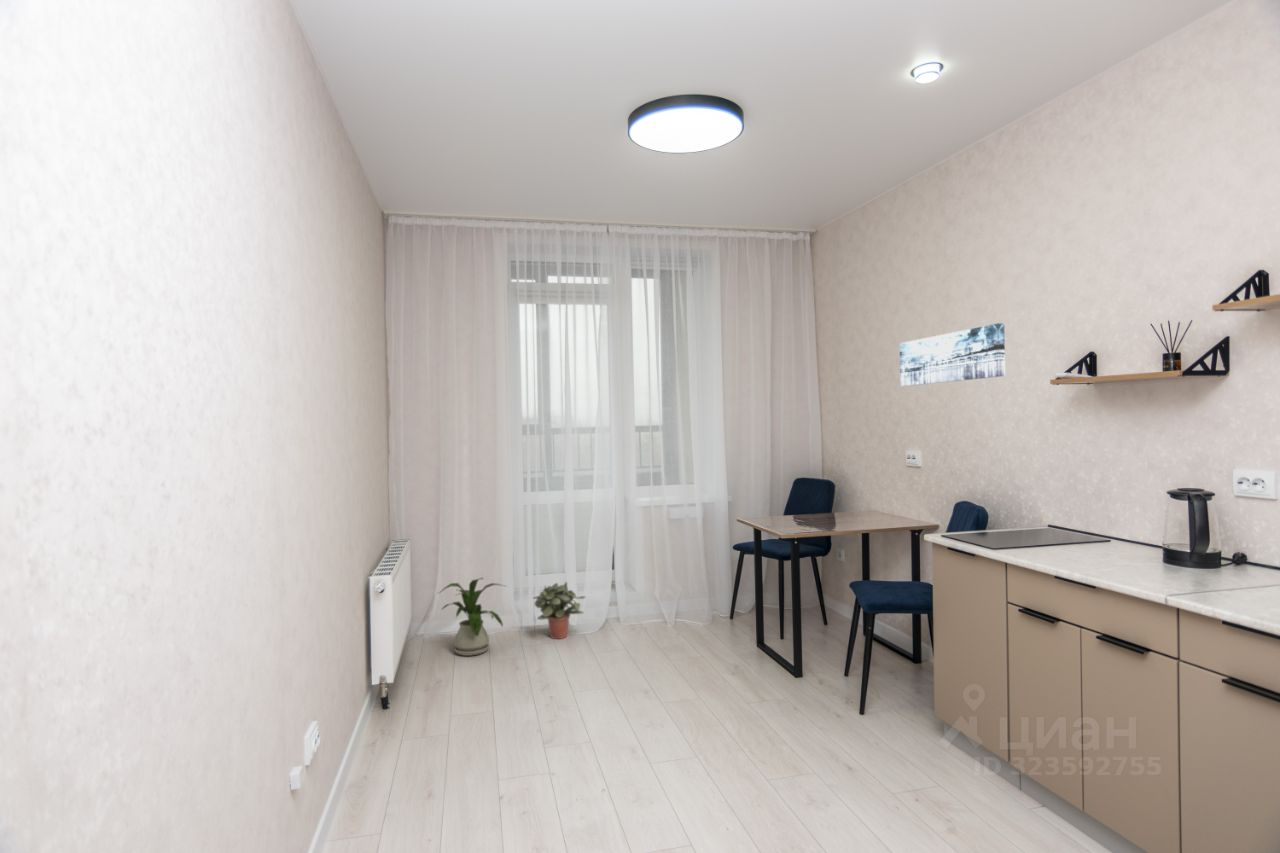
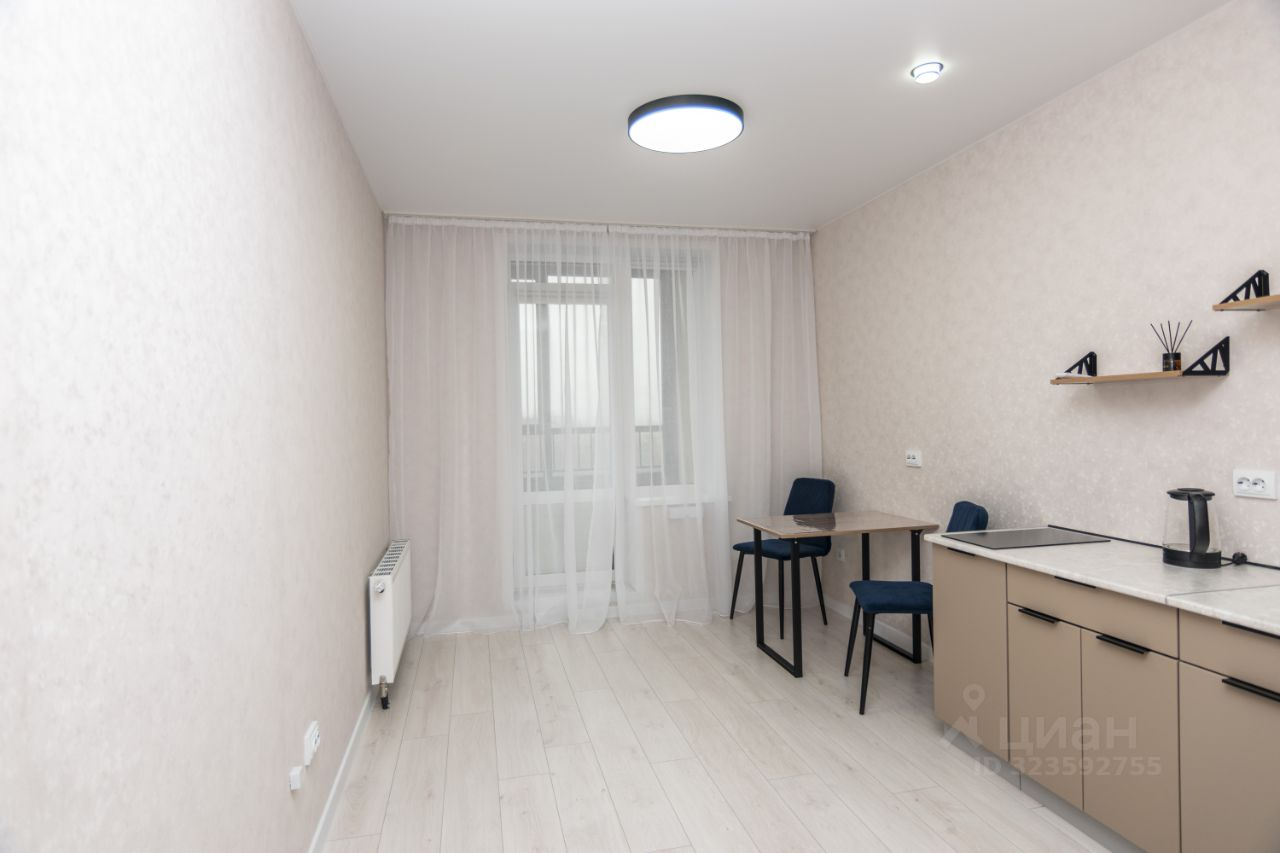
- wall art [899,322,1006,387]
- house plant [437,577,508,657]
- potted plant [532,581,587,640]
